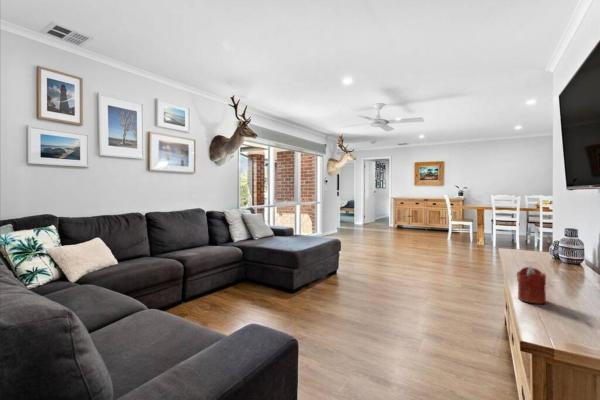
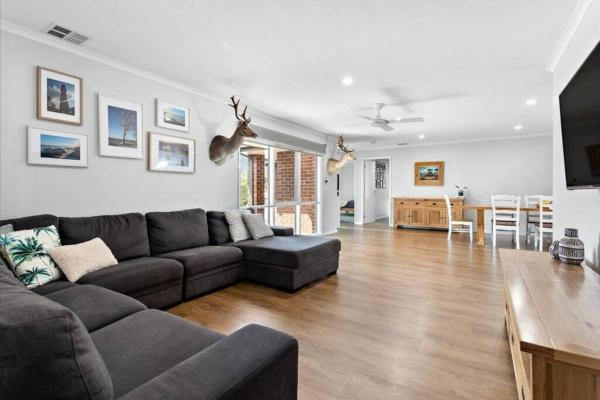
- candle [516,266,547,304]
